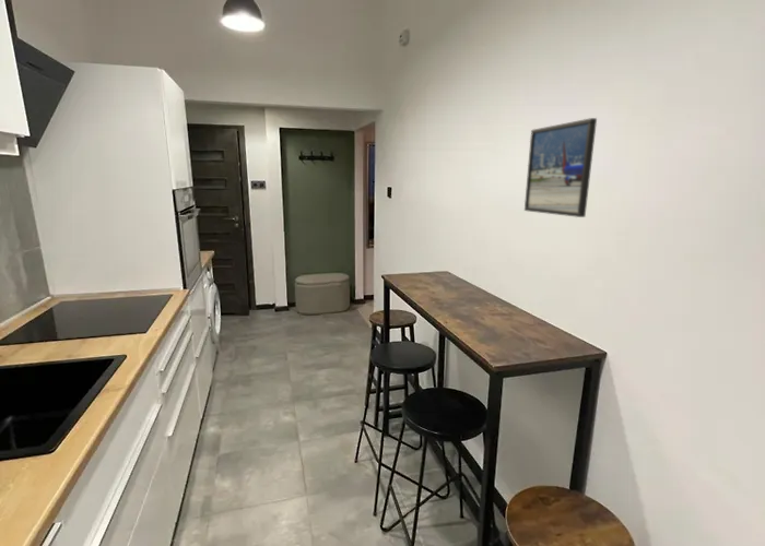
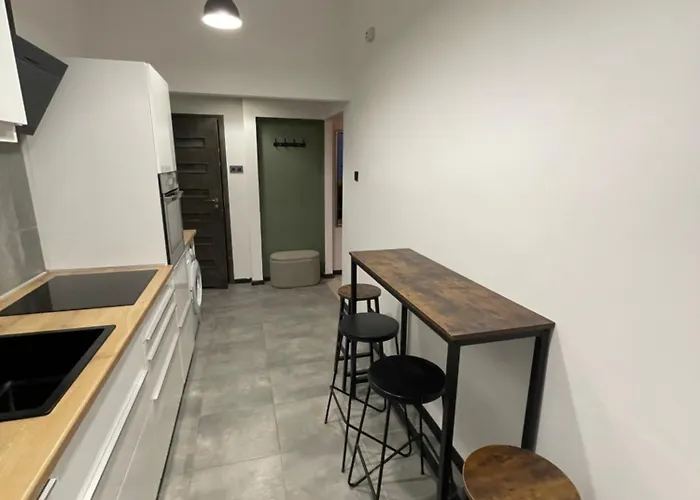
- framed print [523,117,598,218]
